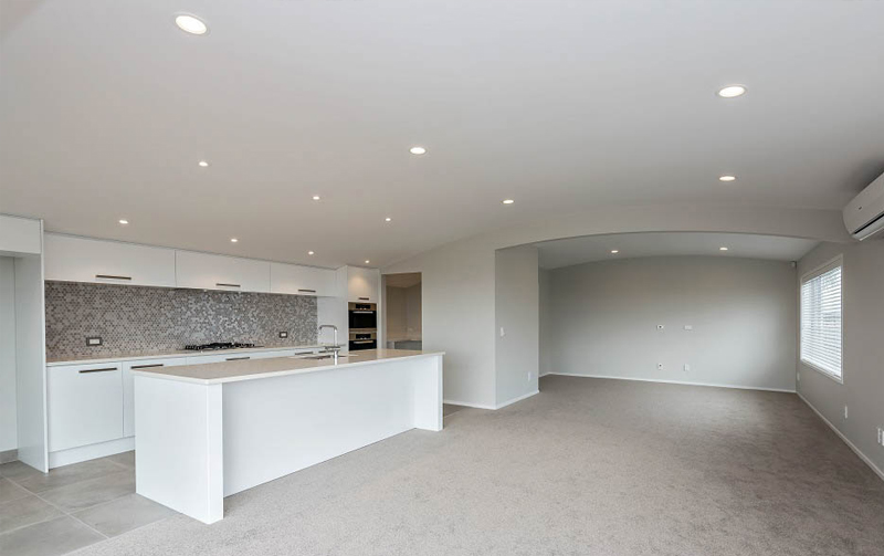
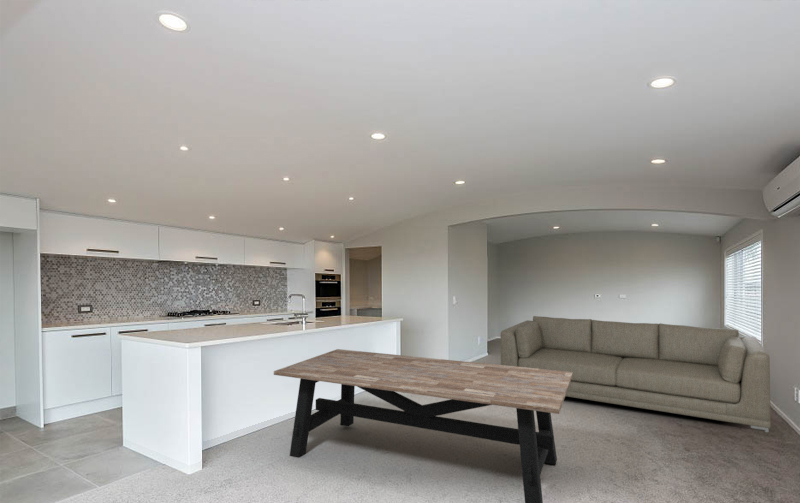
+ dining table [273,348,572,503]
+ sofa [500,315,772,433]
